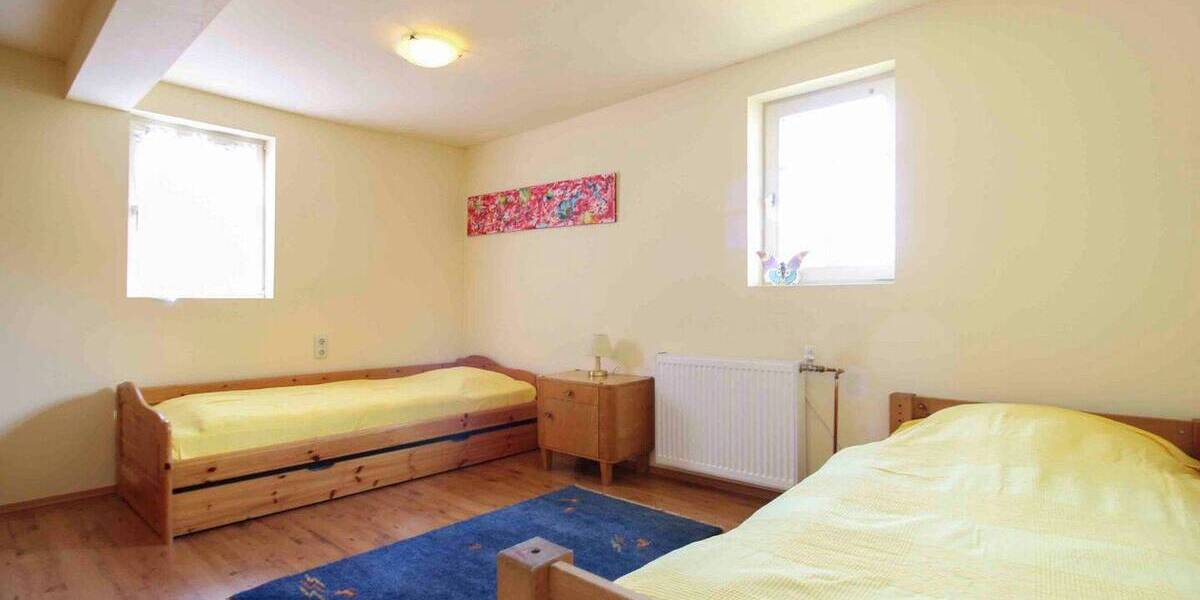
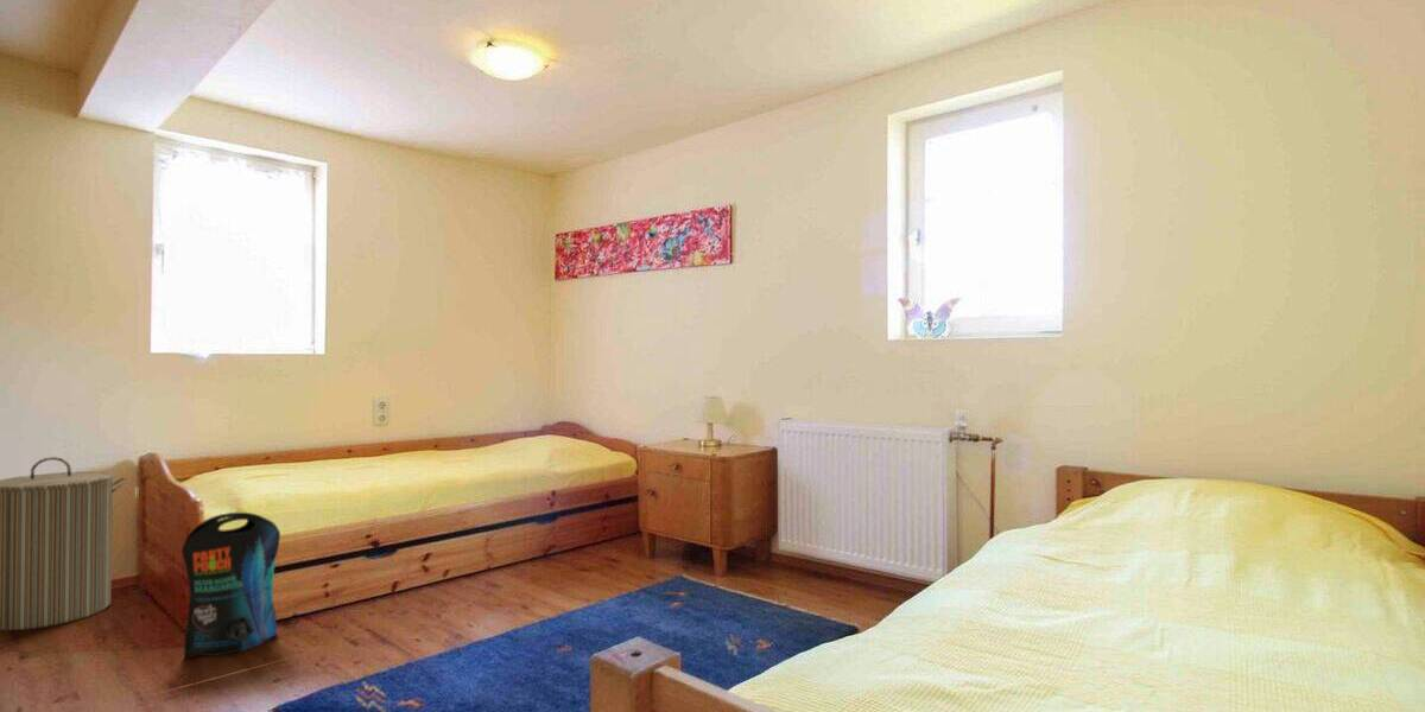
+ laundry hamper [0,456,128,631]
+ pouch [180,511,281,660]
